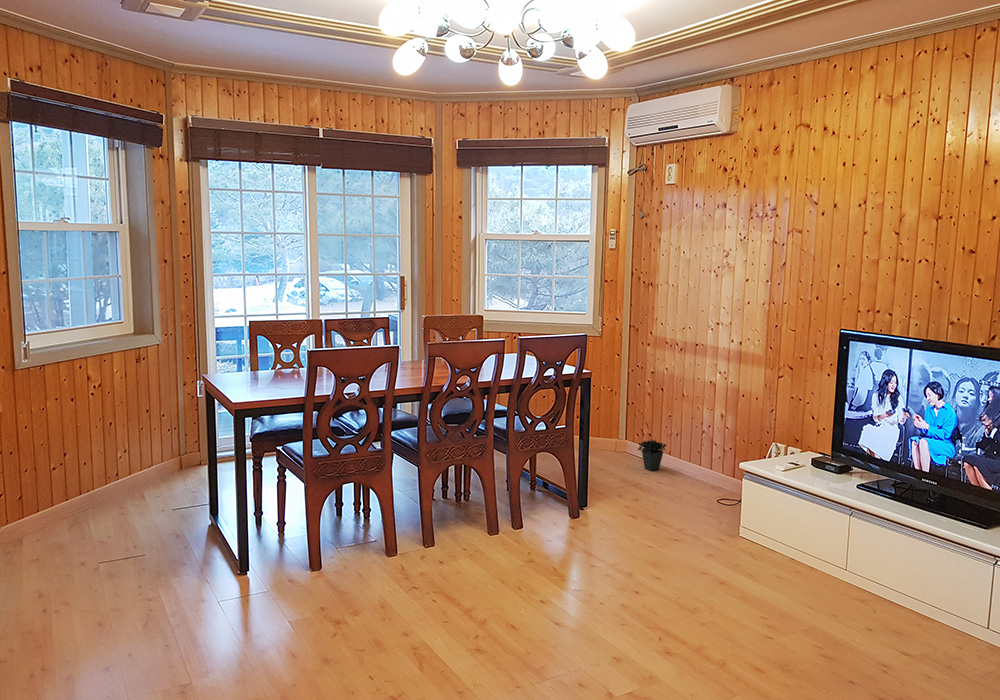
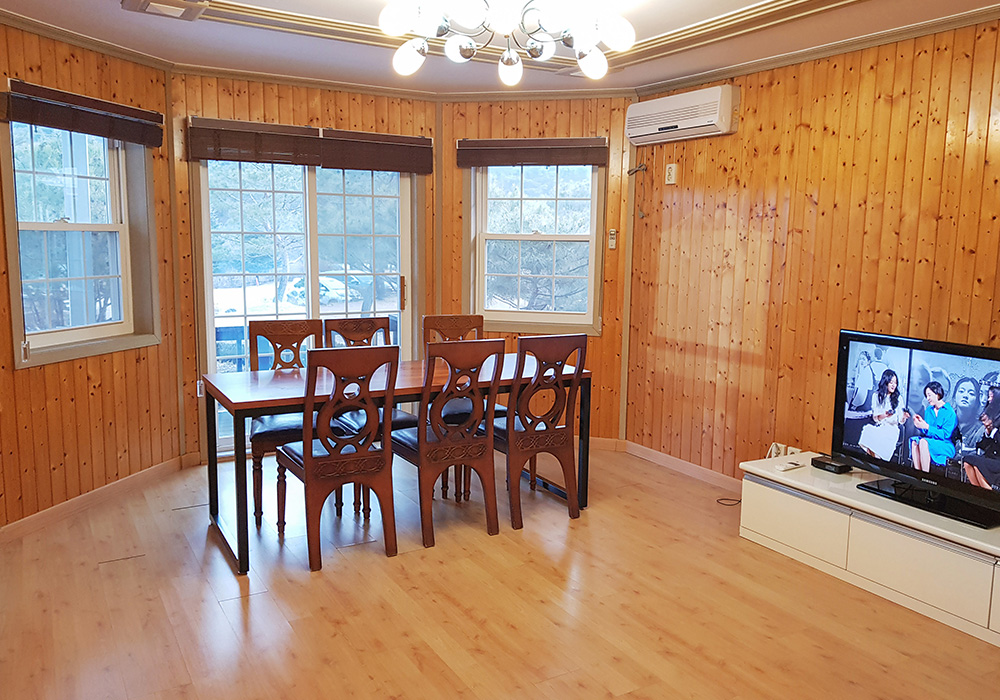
- potted plant [637,417,667,472]
